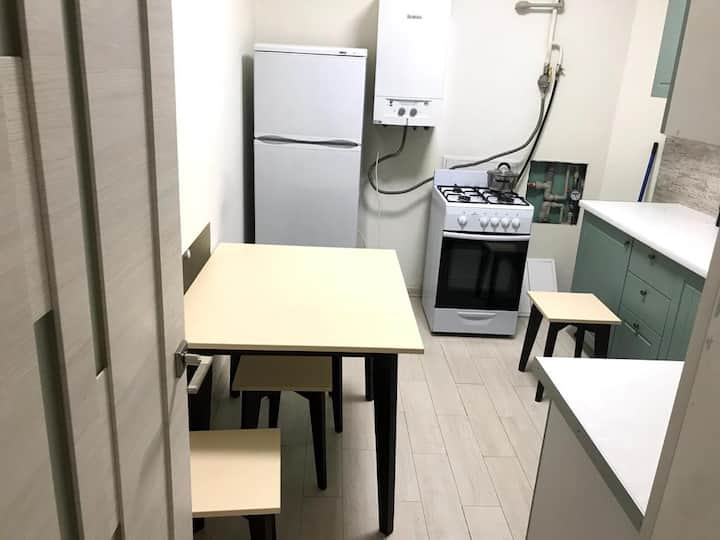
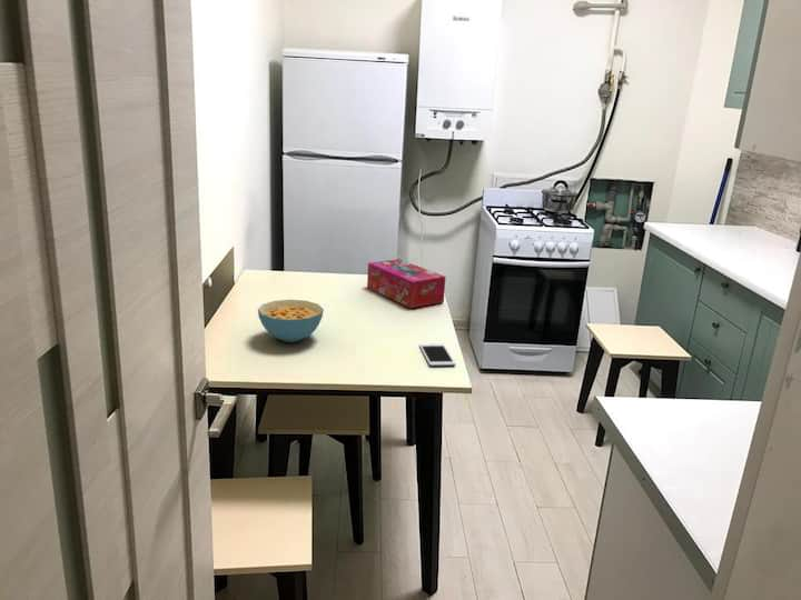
+ tissue box [366,258,446,309]
+ cereal bowl [257,299,325,343]
+ cell phone [418,342,456,367]
